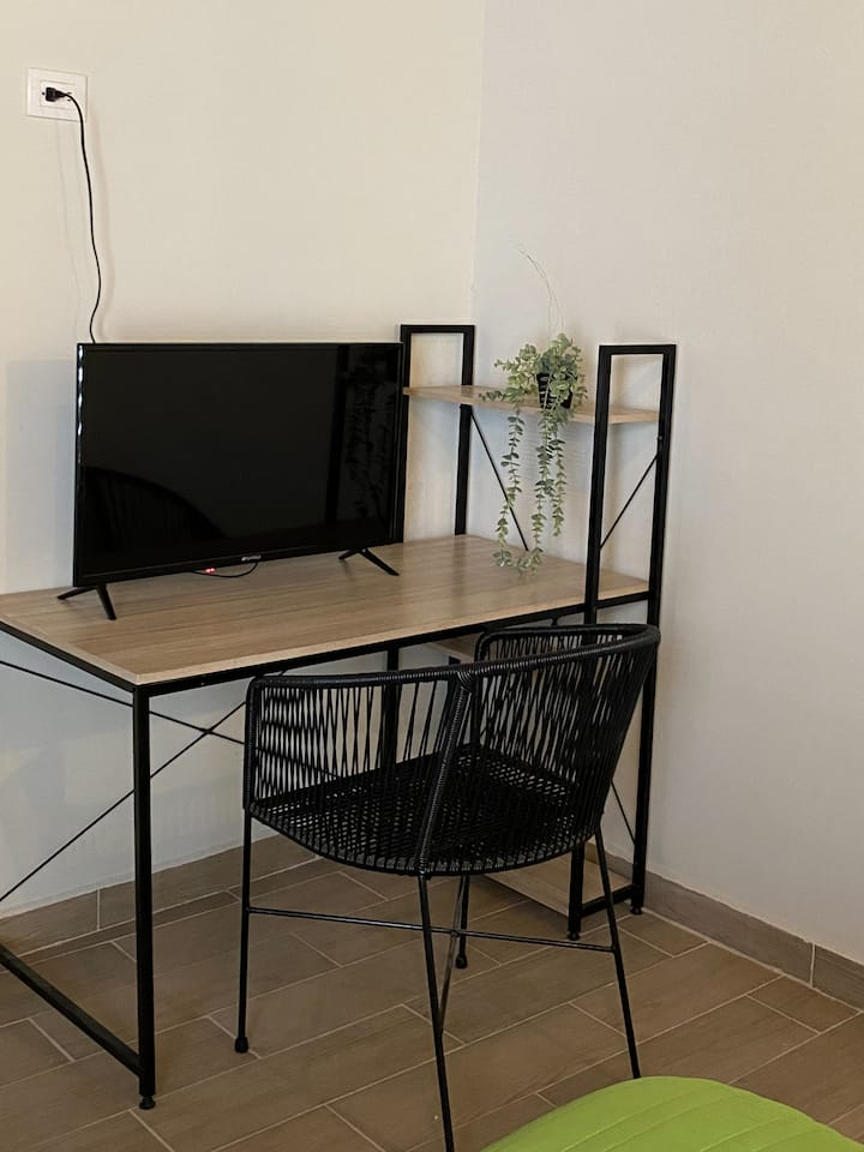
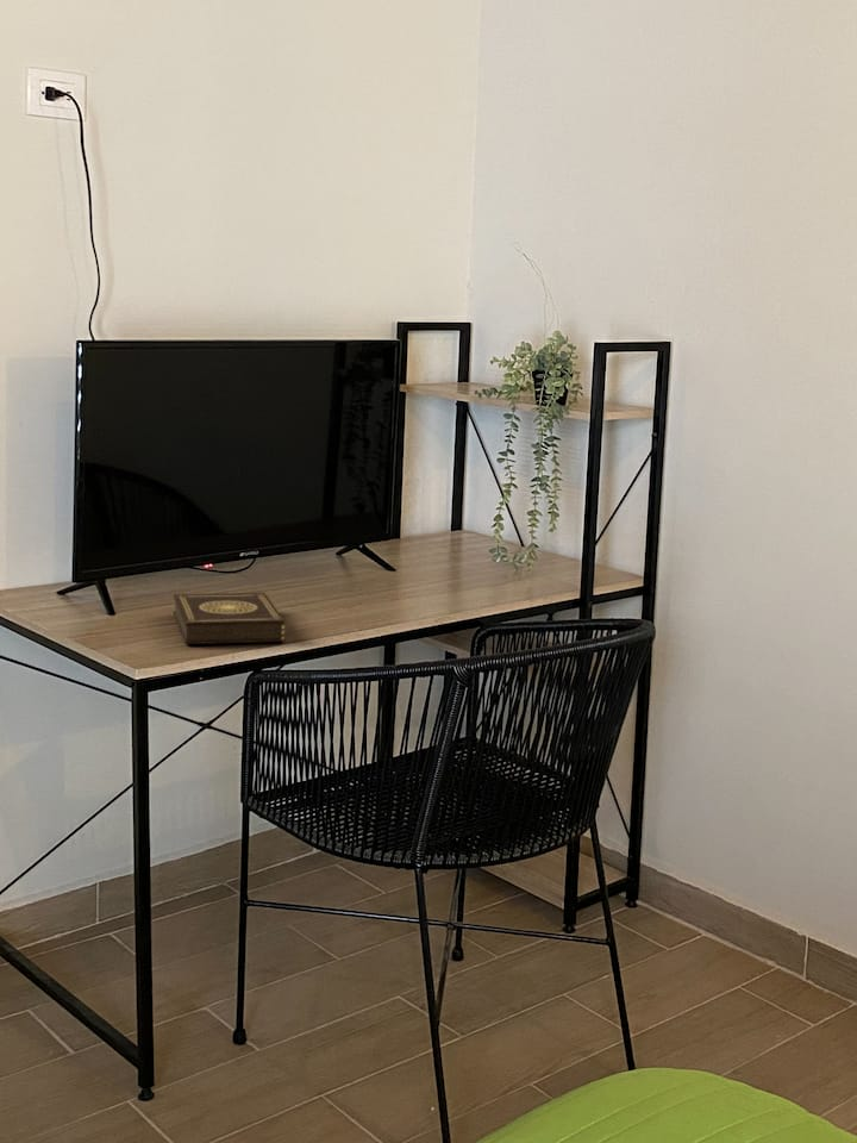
+ book [173,592,286,645]
